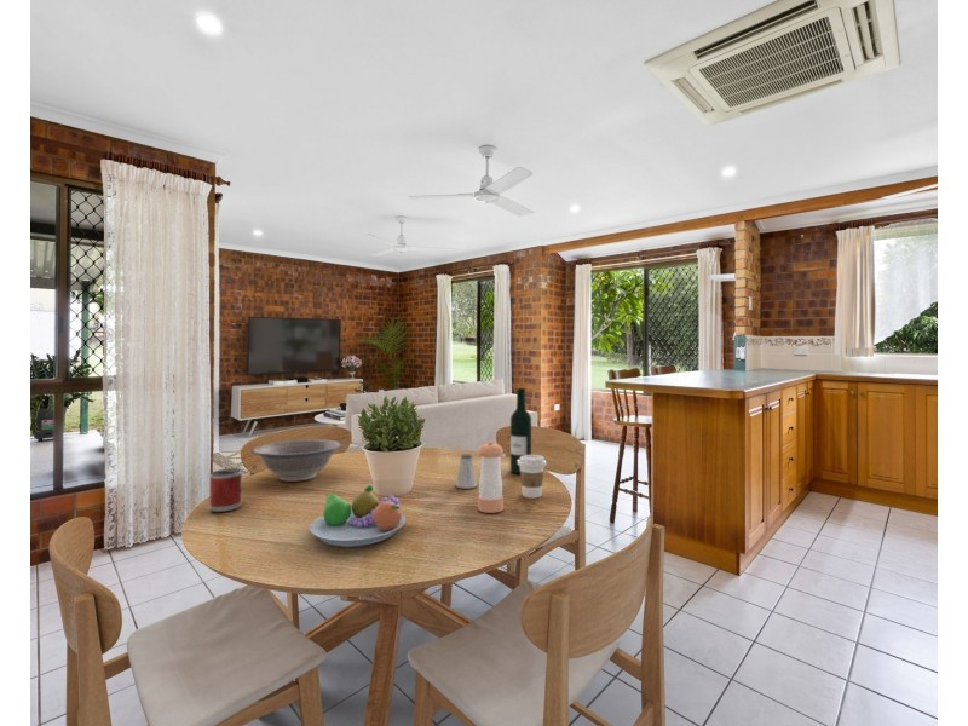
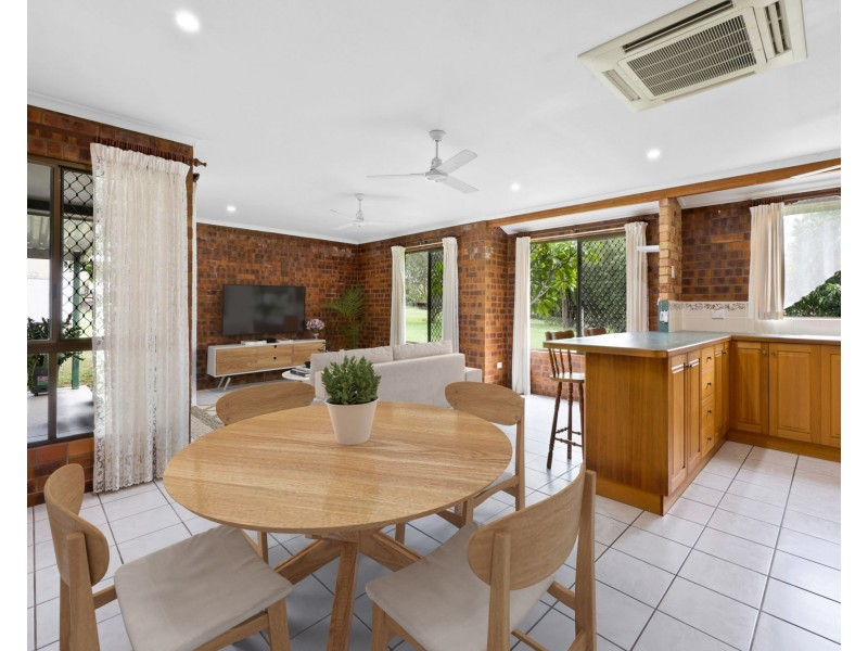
- coffee cup [518,454,547,500]
- fruit bowl [309,484,407,548]
- saltshaker [455,453,478,490]
- pepper shaker [477,440,505,514]
- wine bottle [509,387,532,474]
- mug [208,467,242,513]
- bowl [252,438,341,483]
